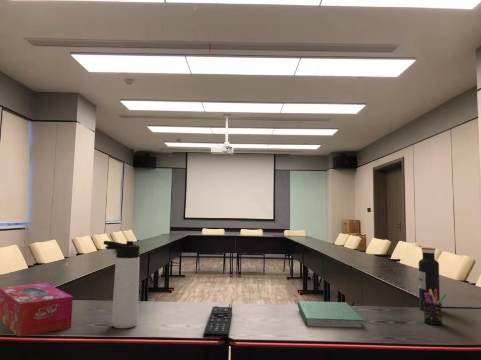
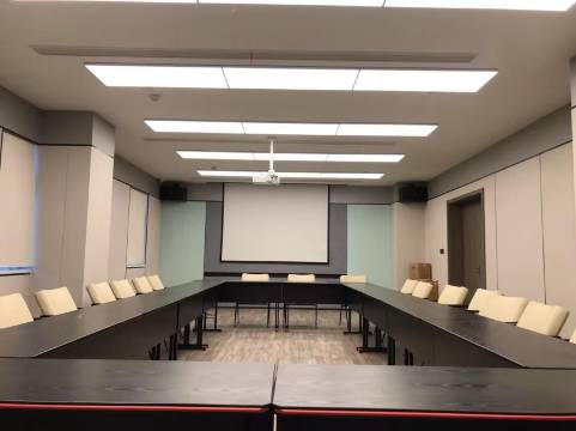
- tissue box [0,282,74,337]
- water bottle [418,247,441,313]
- pen holder [423,289,447,326]
- remote control [202,305,233,339]
- thermos bottle [103,240,141,329]
- hardcover book [297,300,364,328]
